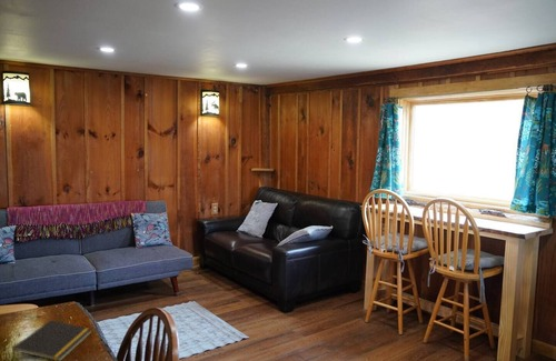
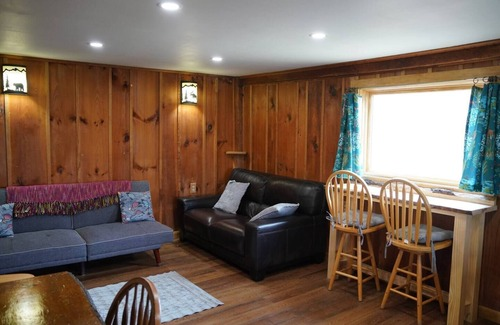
- notepad [11,319,92,361]
